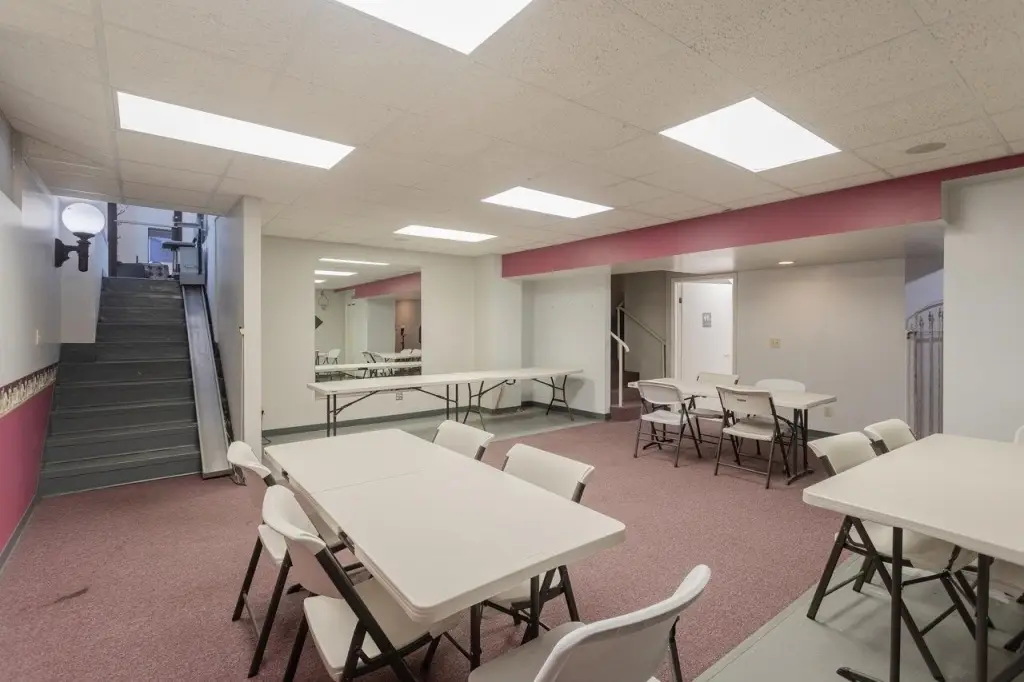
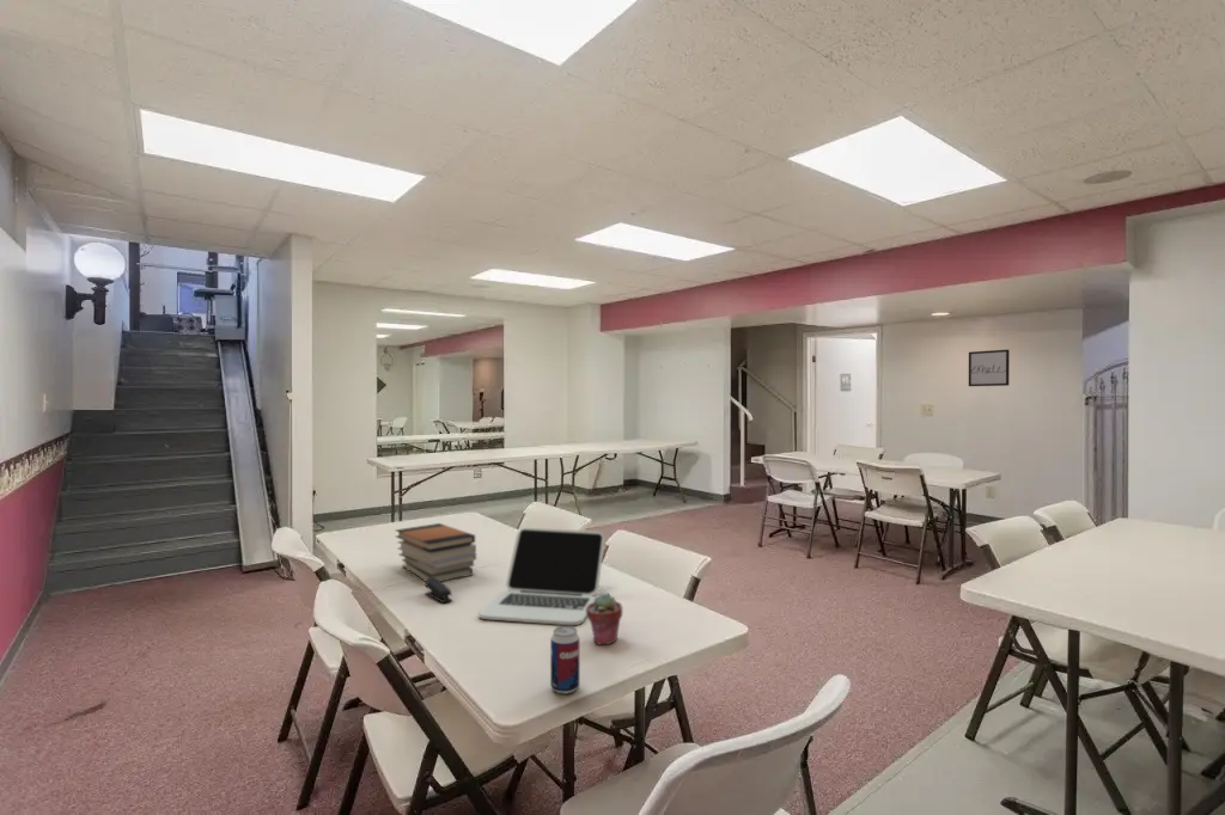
+ potted succulent [586,592,623,647]
+ book stack [395,522,477,582]
+ laptop [479,527,605,626]
+ wall art [968,349,1011,387]
+ stapler [423,577,453,603]
+ beverage can [549,625,580,695]
